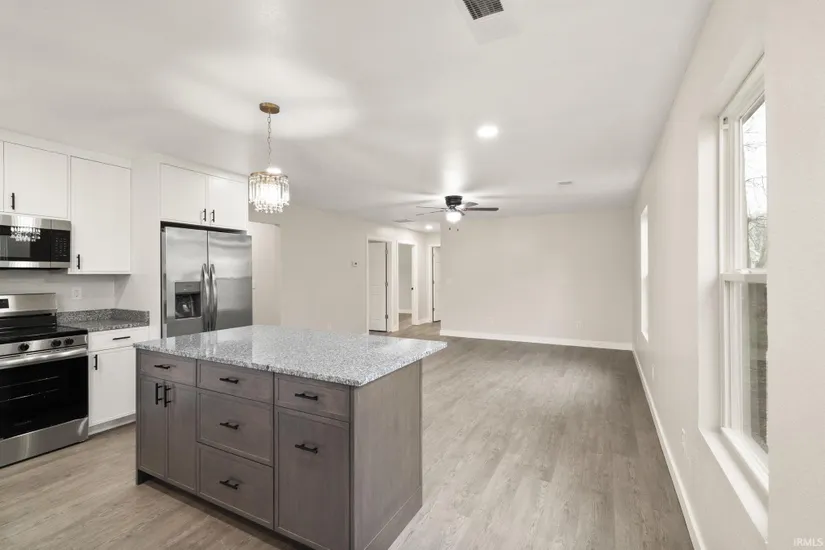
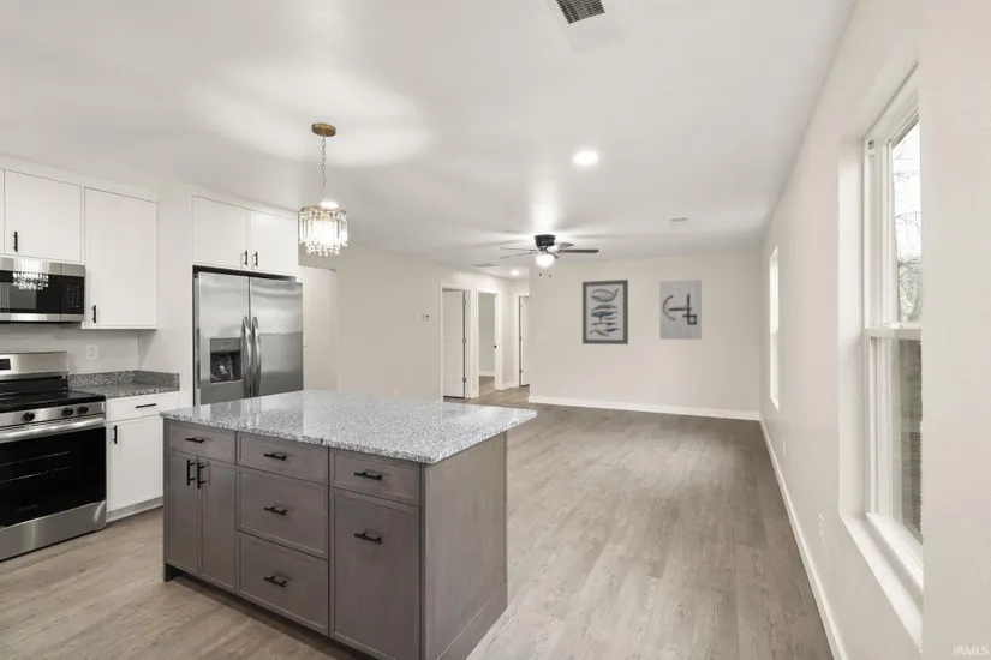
+ wall art [581,278,629,346]
+ wall art [658,278,703,341]
